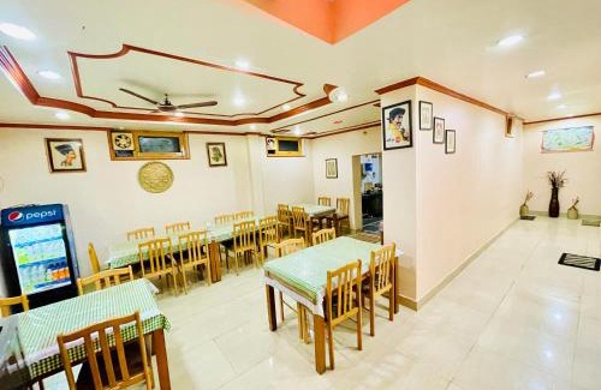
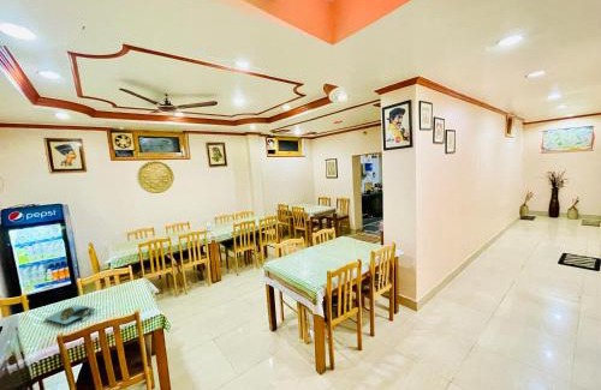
+ platter [44,304,96,325]
